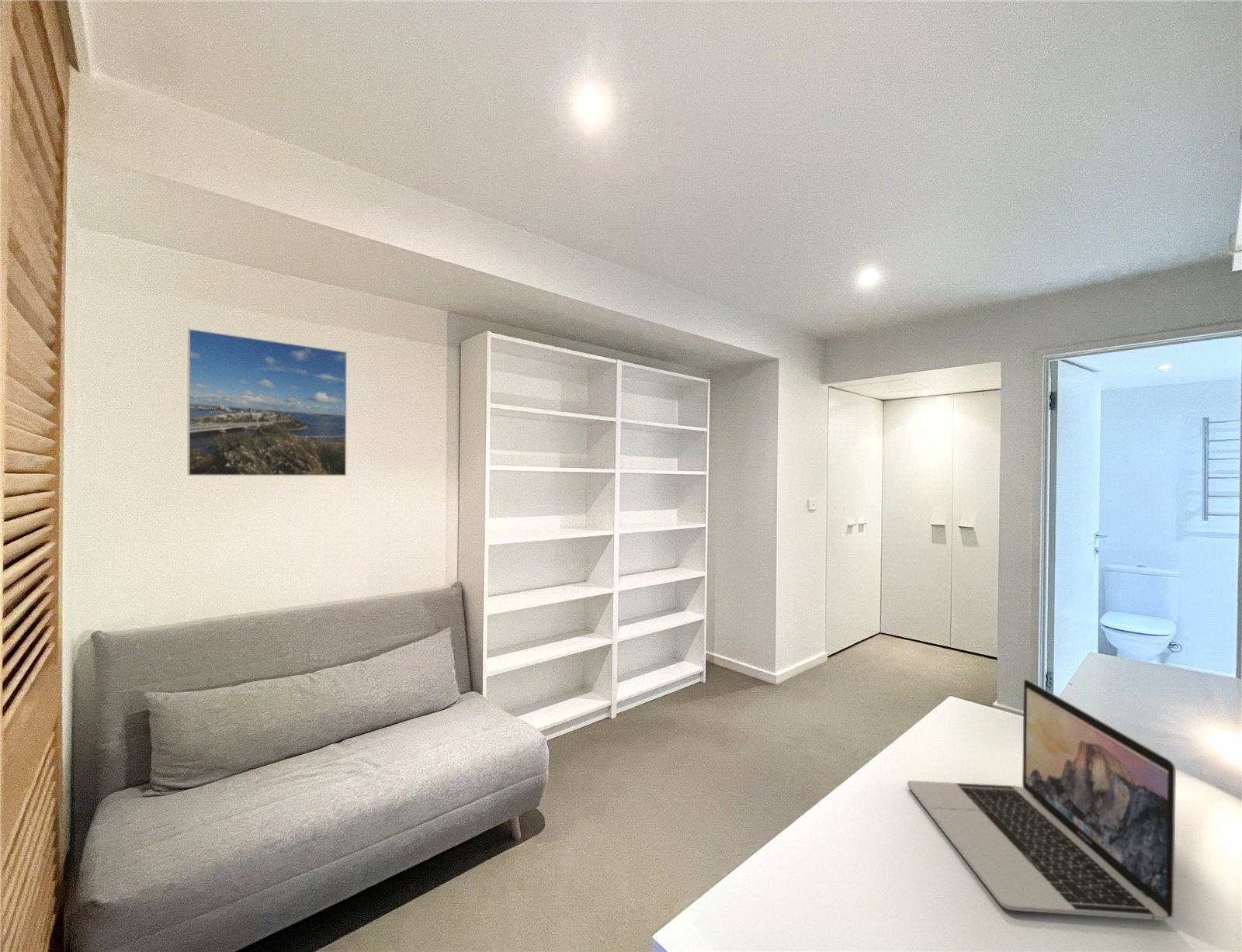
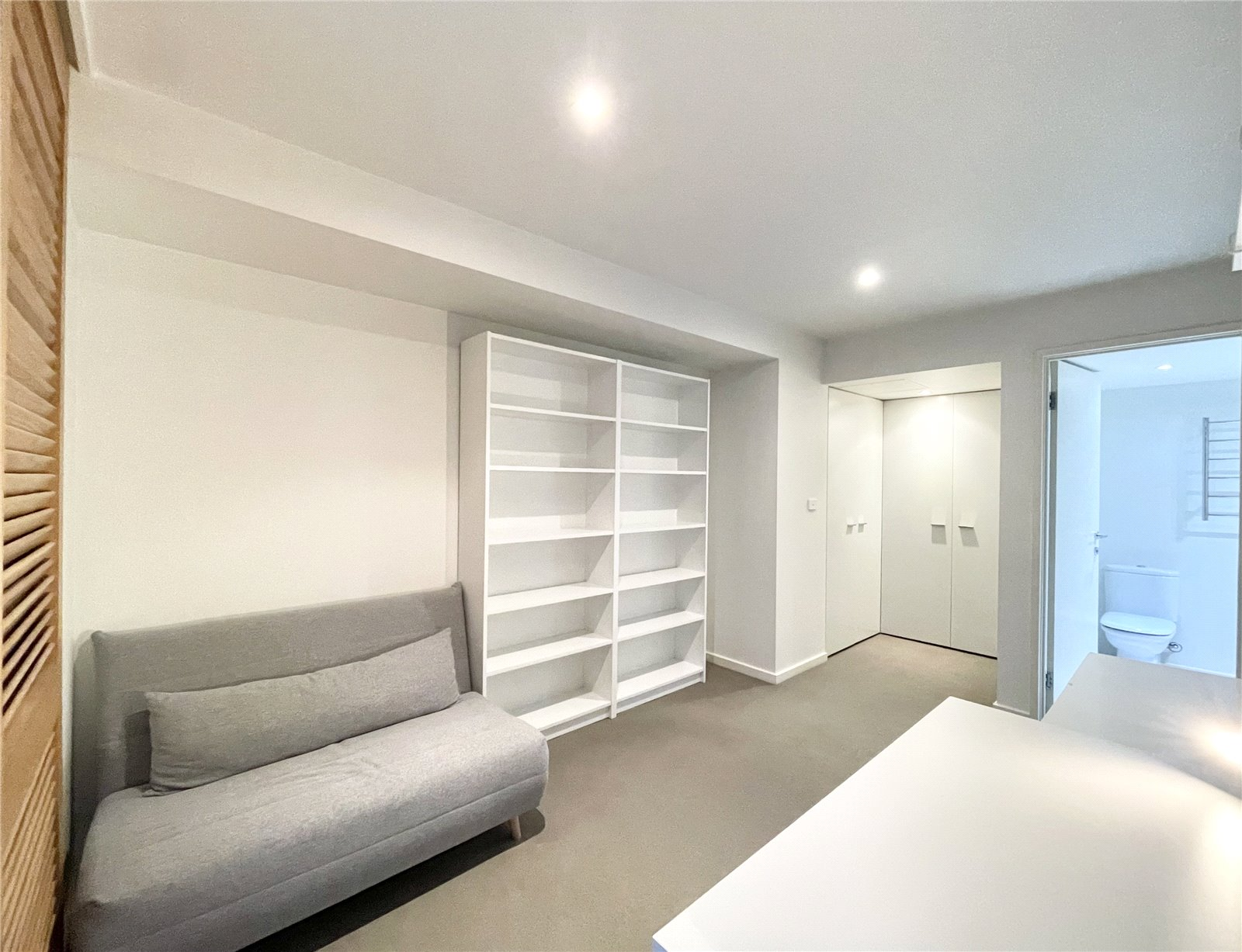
- laptop [907,679,1177,921]
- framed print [186,328,348,476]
